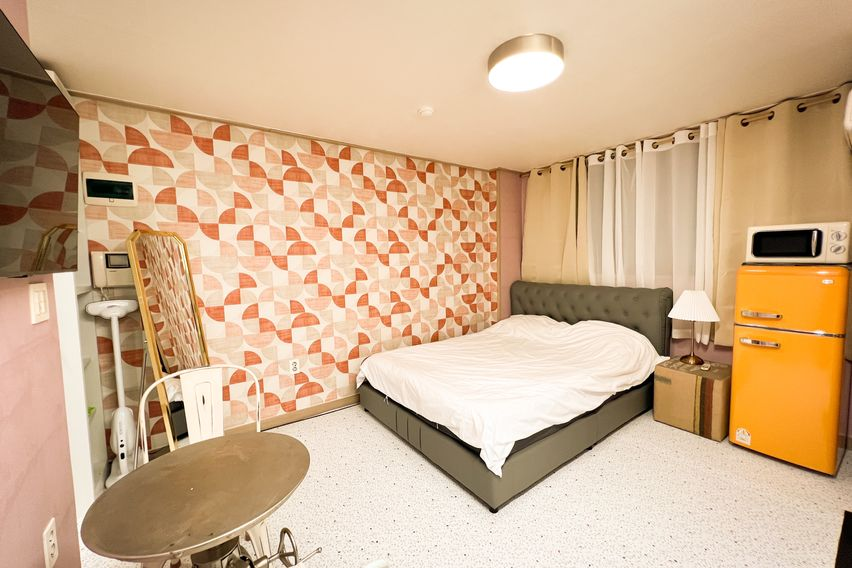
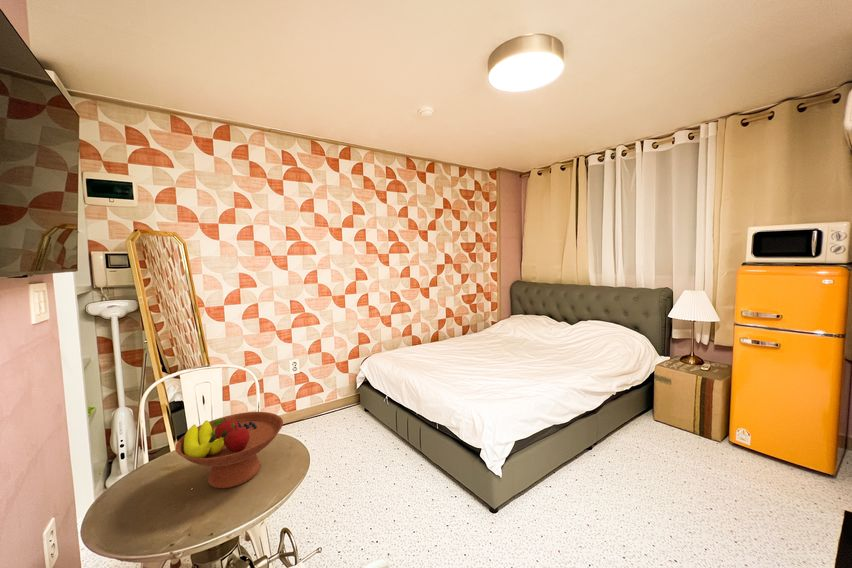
+ fruit bowl [174,411,284,490]
